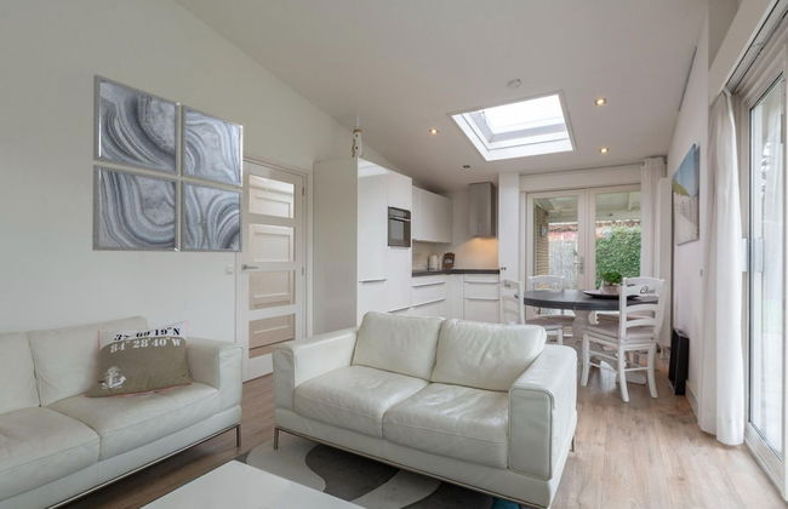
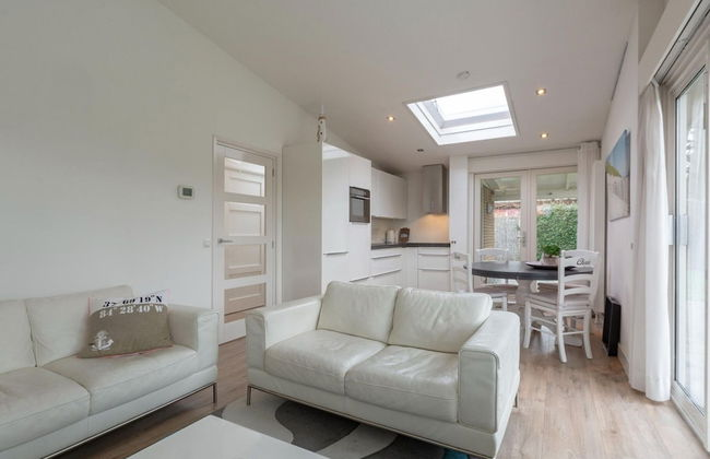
- wall art [91,73,244,253]
